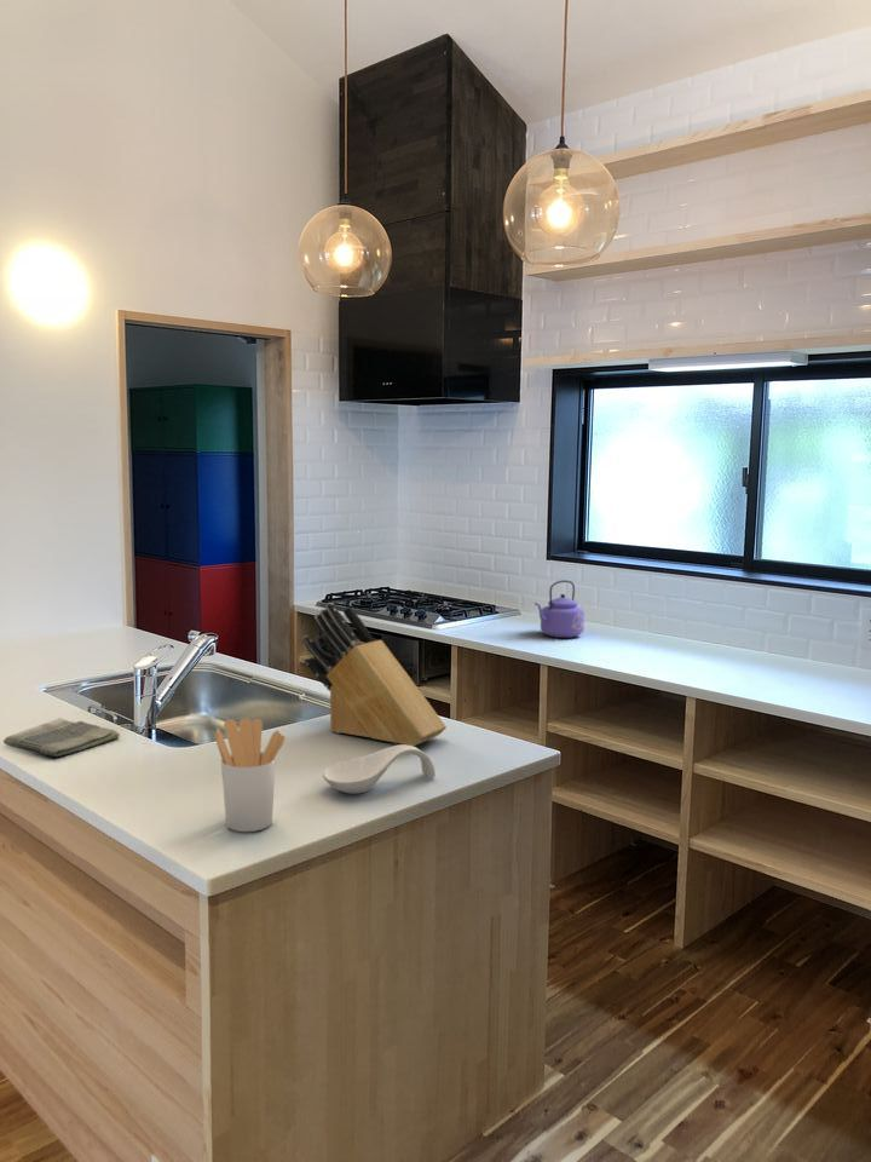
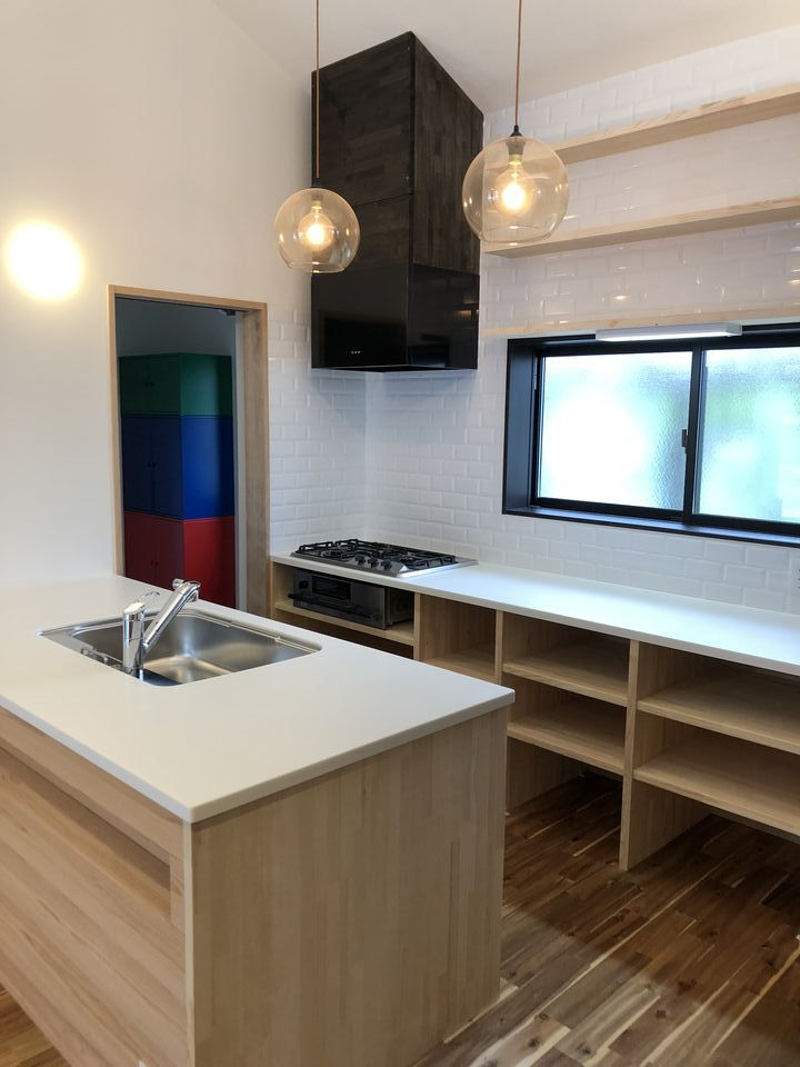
- spoon rest [322,743,437,794]
- utensil holder [214,718,287,833]
- kettle [533,580,586,639]
- dish towel [2,717,121,758]
- knife block [301,602,448,747]
